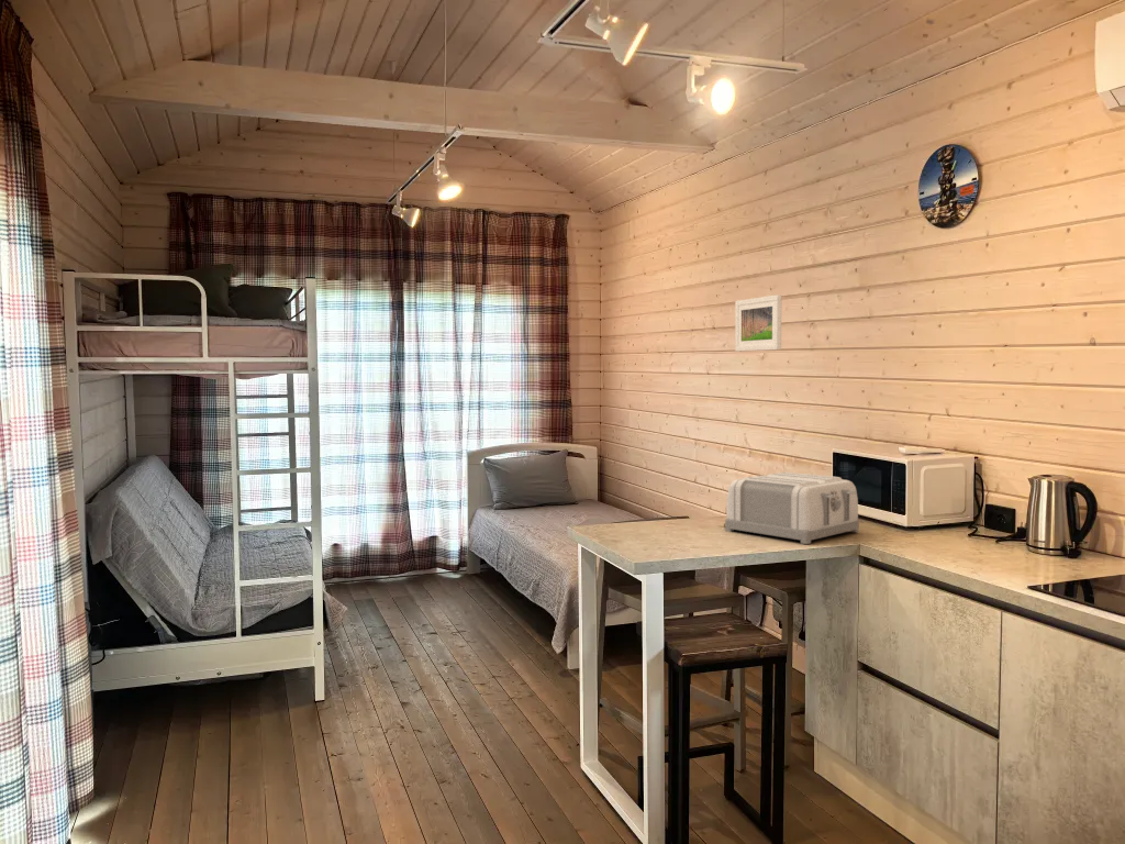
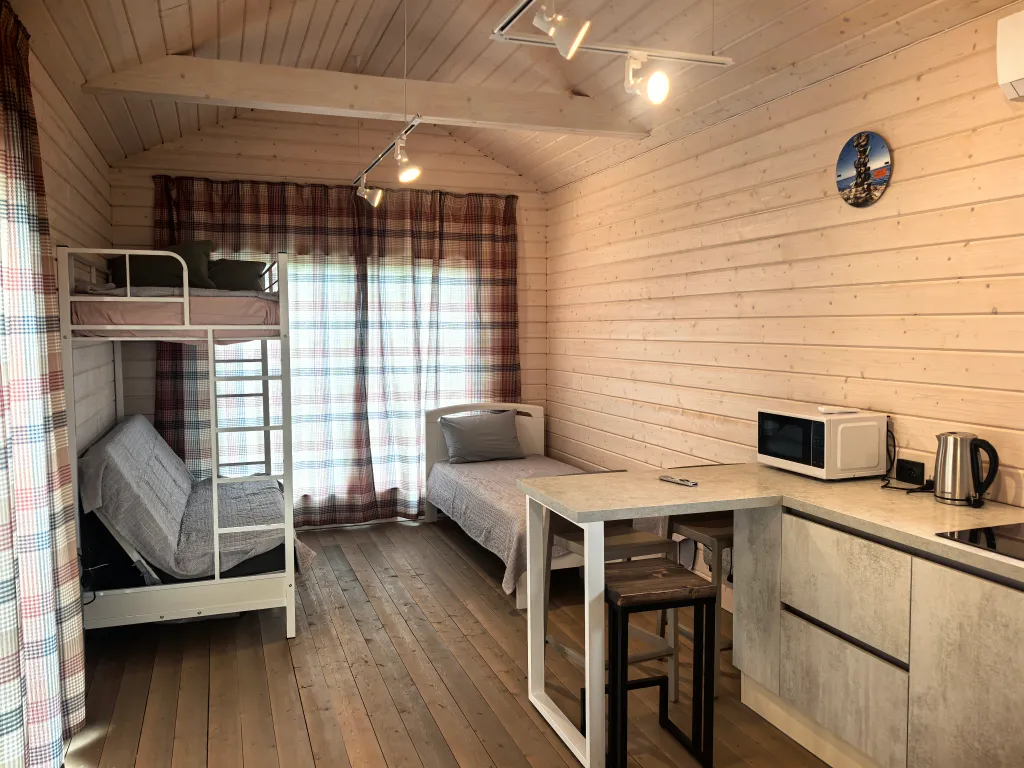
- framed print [734,293,782,353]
- toaster [724,471,860,545]
